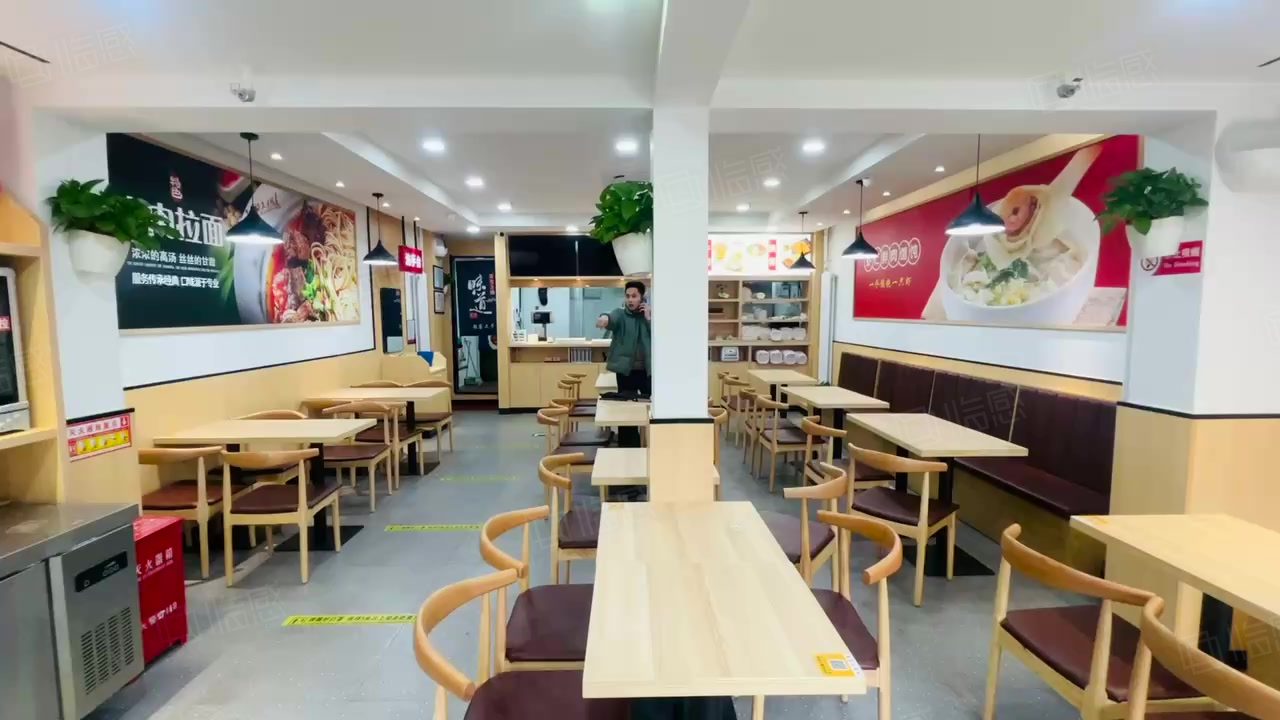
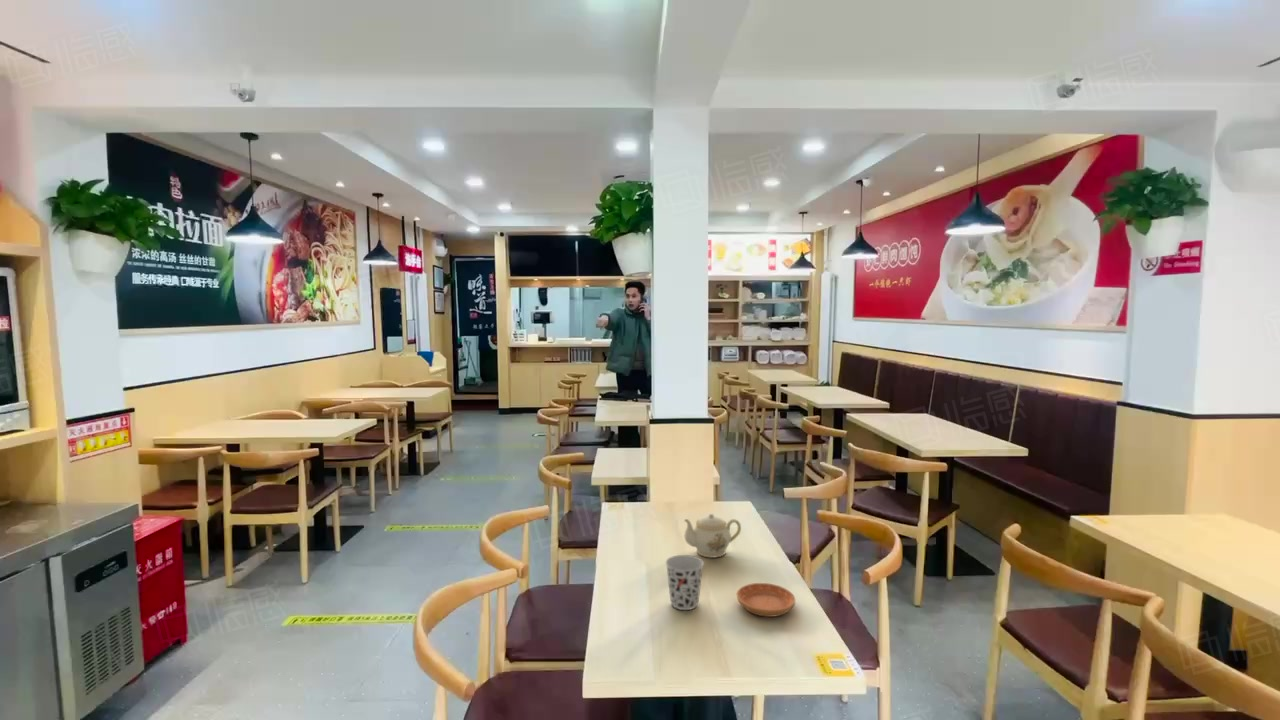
+ saucer [736,582,796,618]
+ cup [665,554,705,611]
+ teapot [683,513,742,559]
